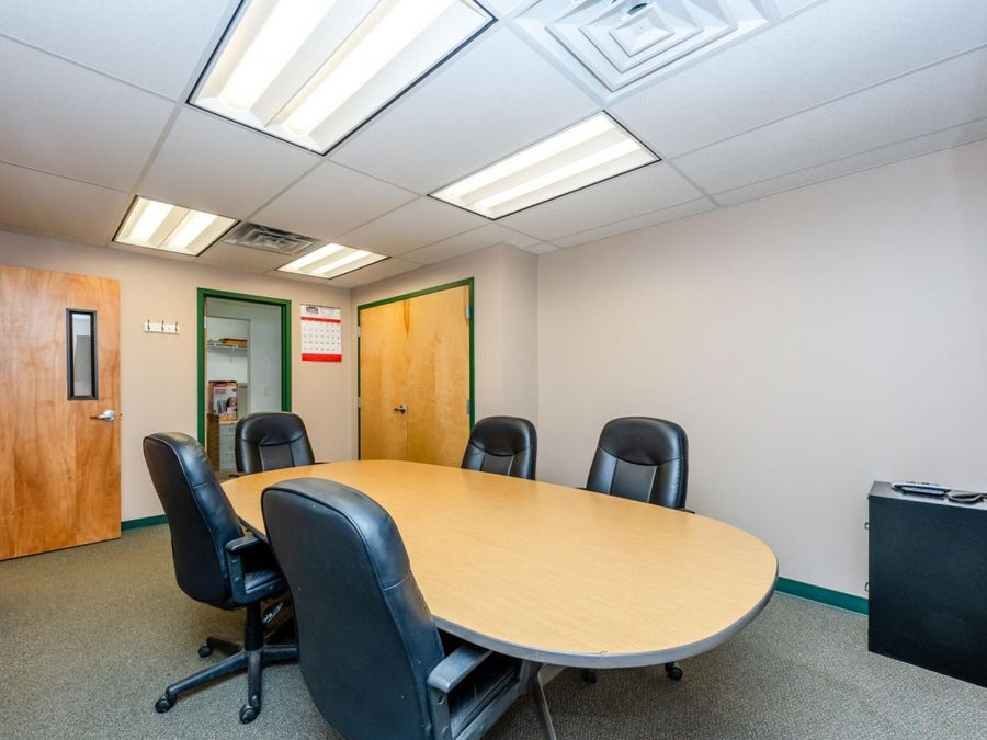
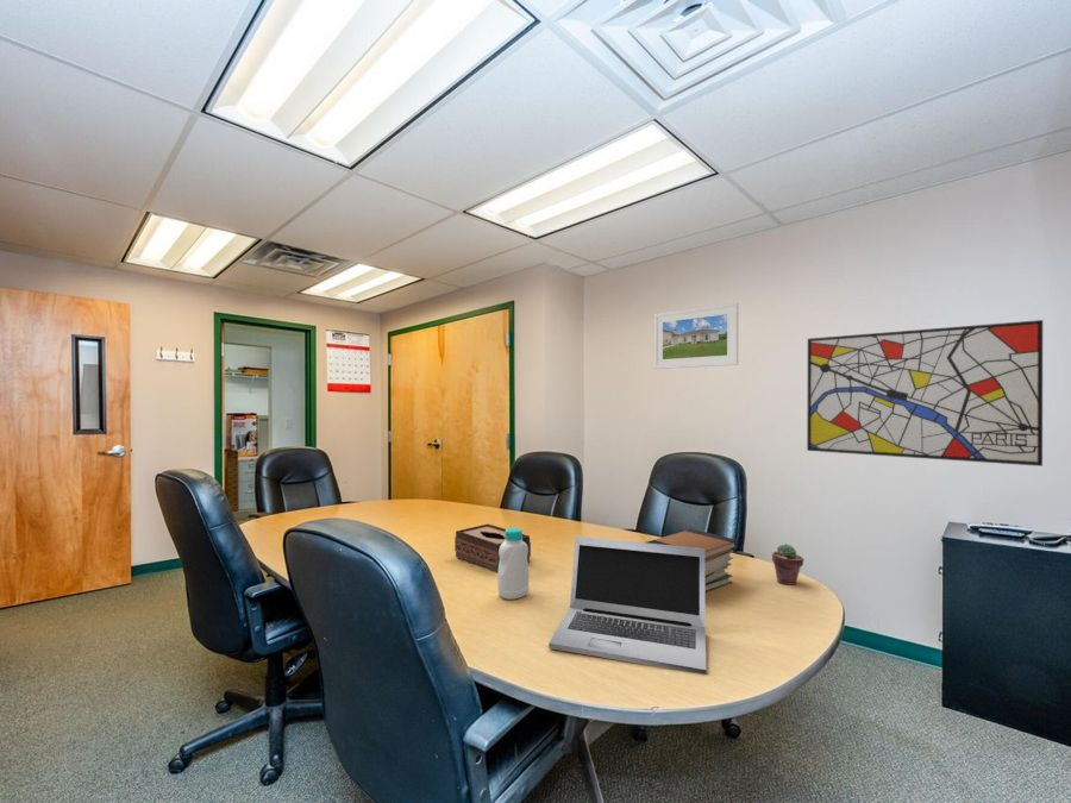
+ bottle [496,527,531,601]
+ potted succulent [771,542,804,585]
+ wall art [806,319,1044,468]
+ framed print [653,302,740,370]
+ book stack [645,528,739,594]
+ tissue box [453,523,532,573]
+ laptop [547,535,707,675]
